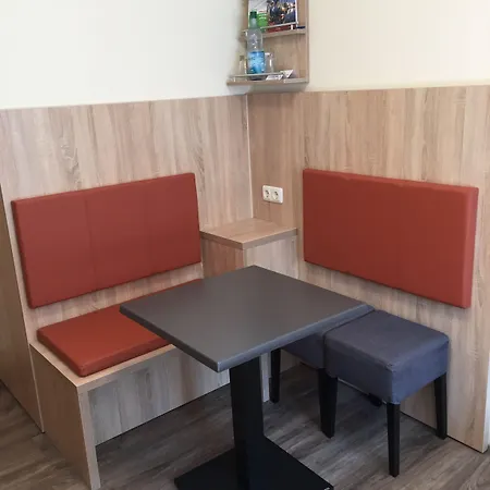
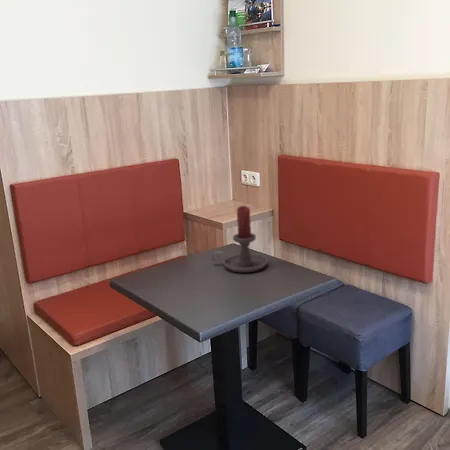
+ candle holder [211,205,268,273]
